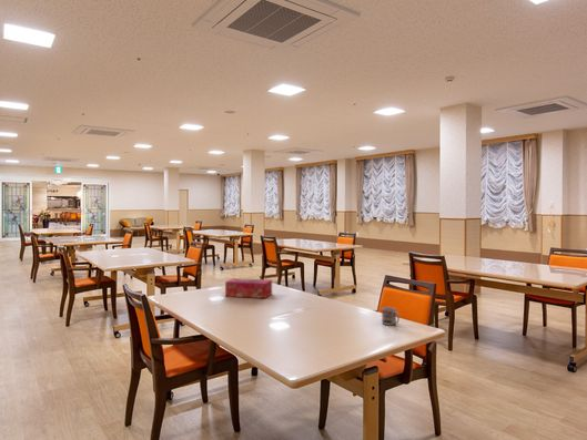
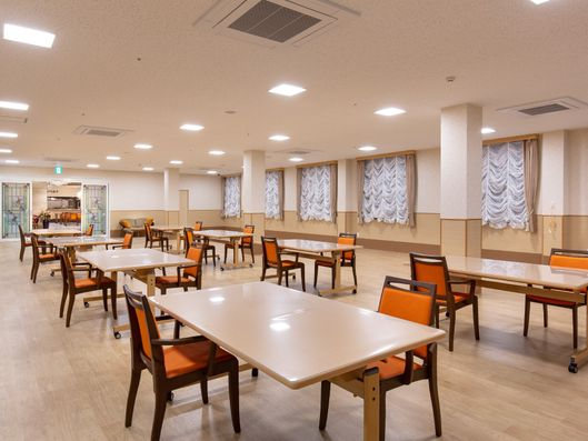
- cup [381,306,401,326]
- tissue box [224,277,273,299]
